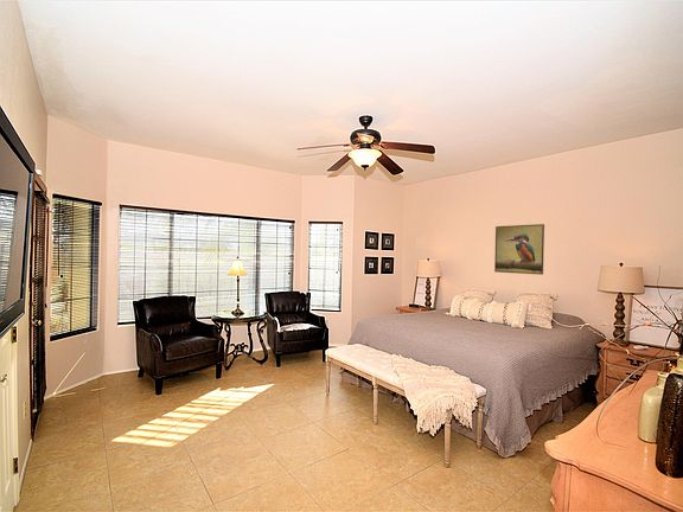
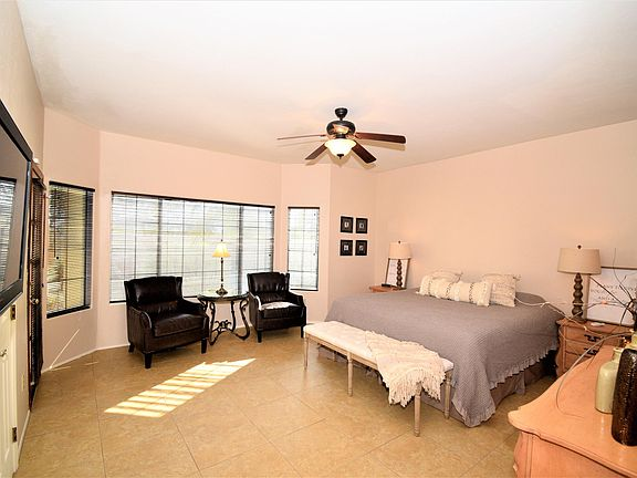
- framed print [493,223,545,276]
